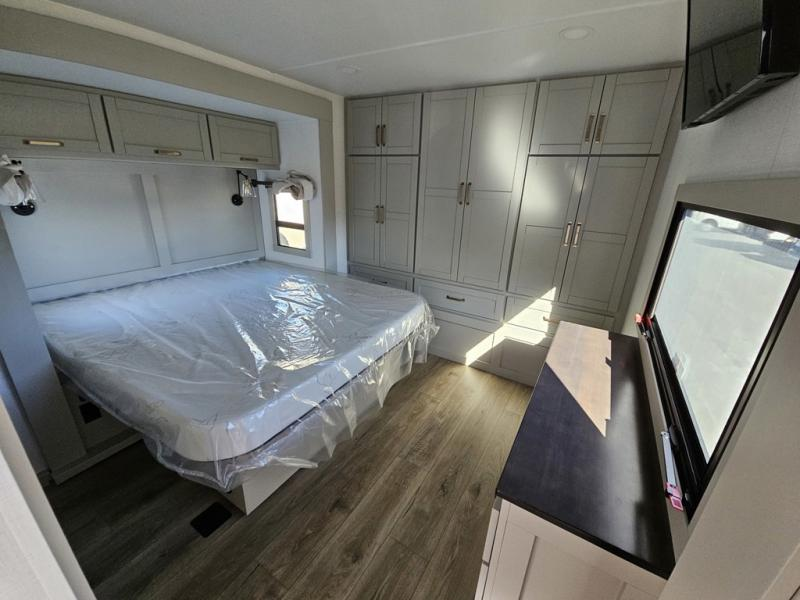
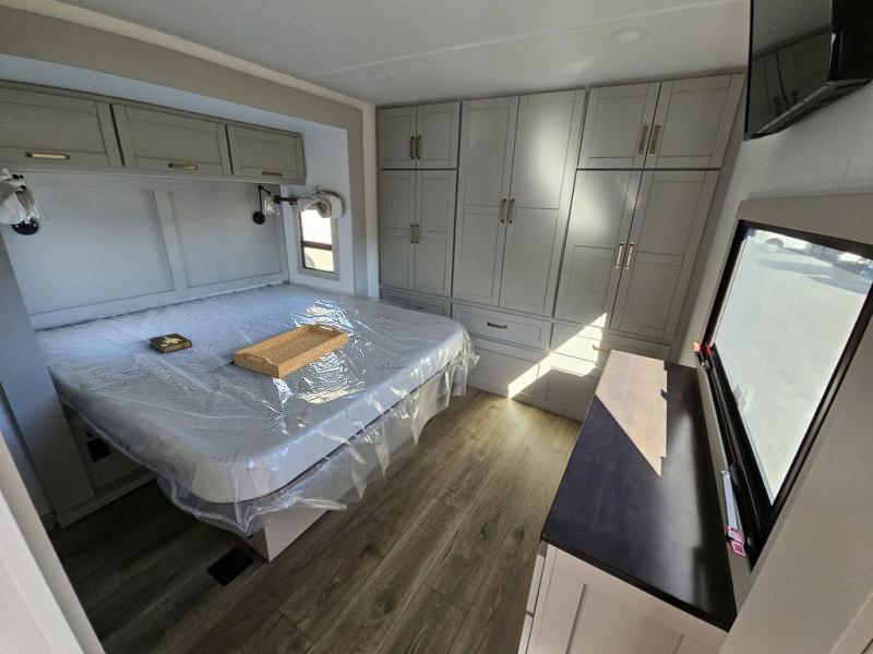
+ hardback book [146,332,193,355]
+ serving tray [231,322,349,379]
